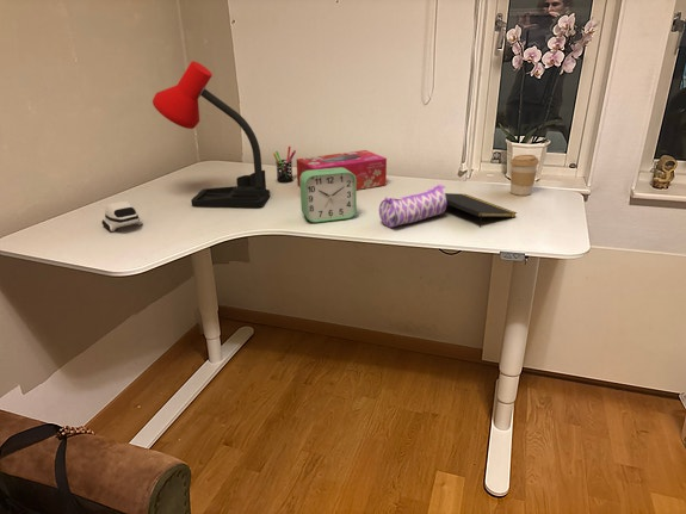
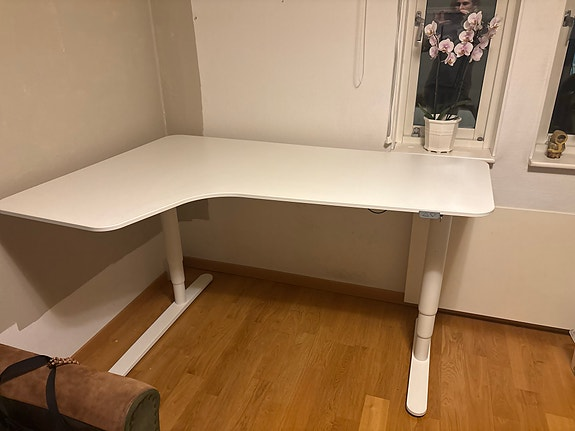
- tissue box [296,149,388,191]
- pen holder [272,145,297,184]
- desk lamp [152,60,271,209]
- alarm clock [299,167,358,223]
- coffee cup [509,154,540,197]
- pencil case [378,184,447,229]
- computer mouse [100,200,144,233]
- notepad [444,192,518,229]
